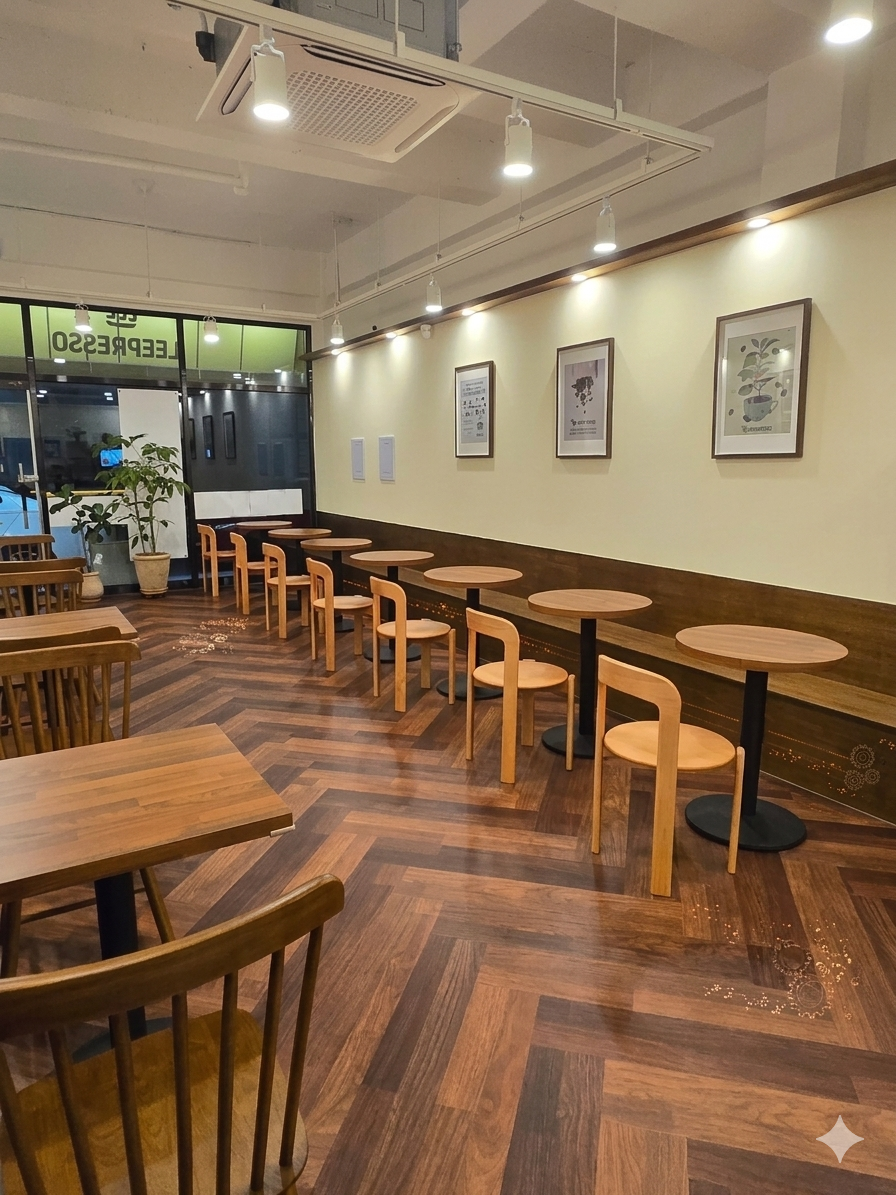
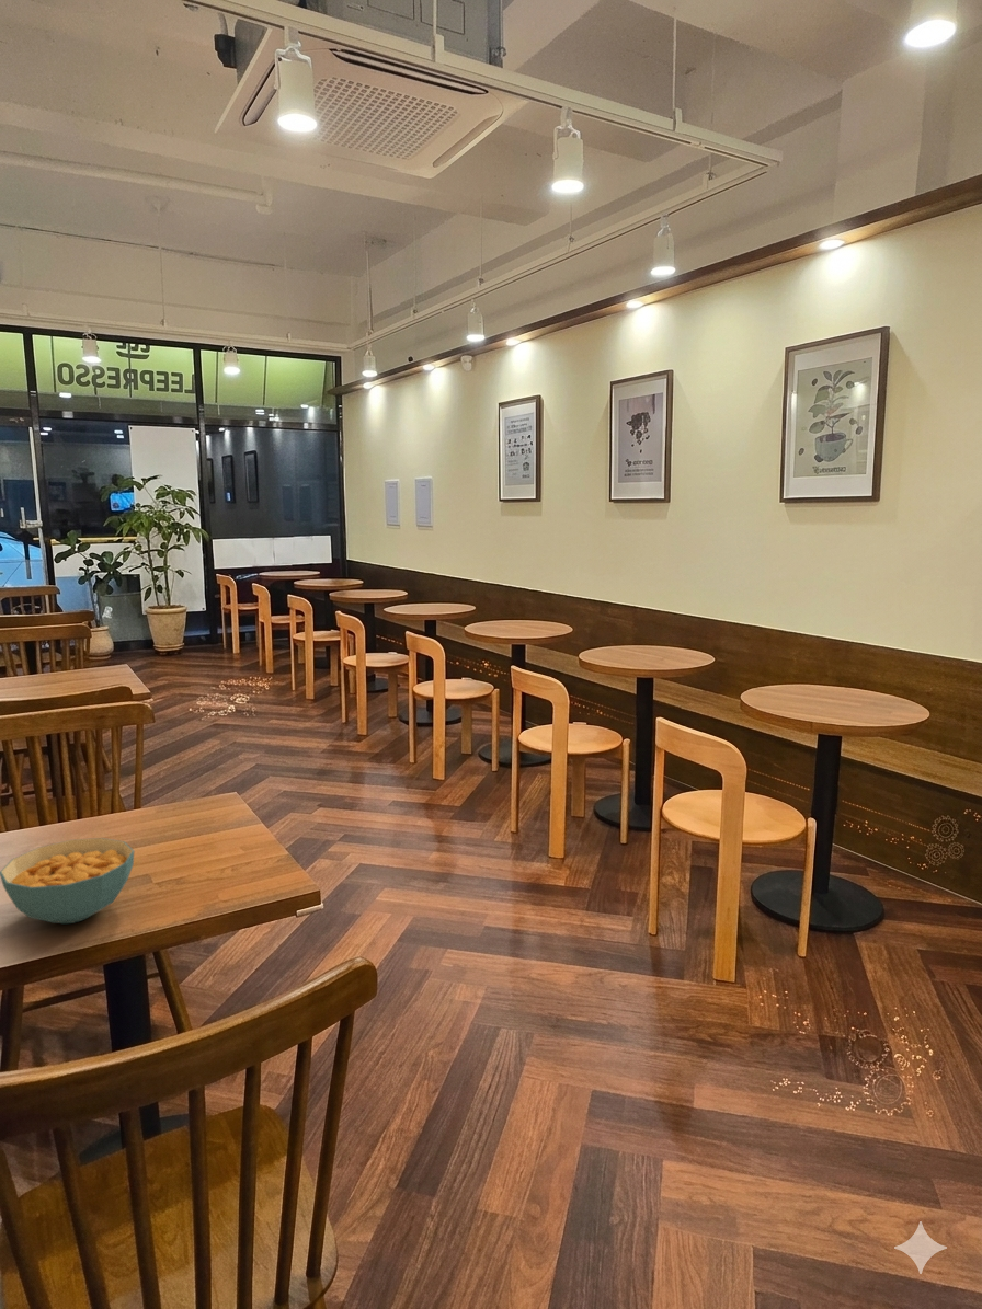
+ cereal bowl [0,837,135,925]
